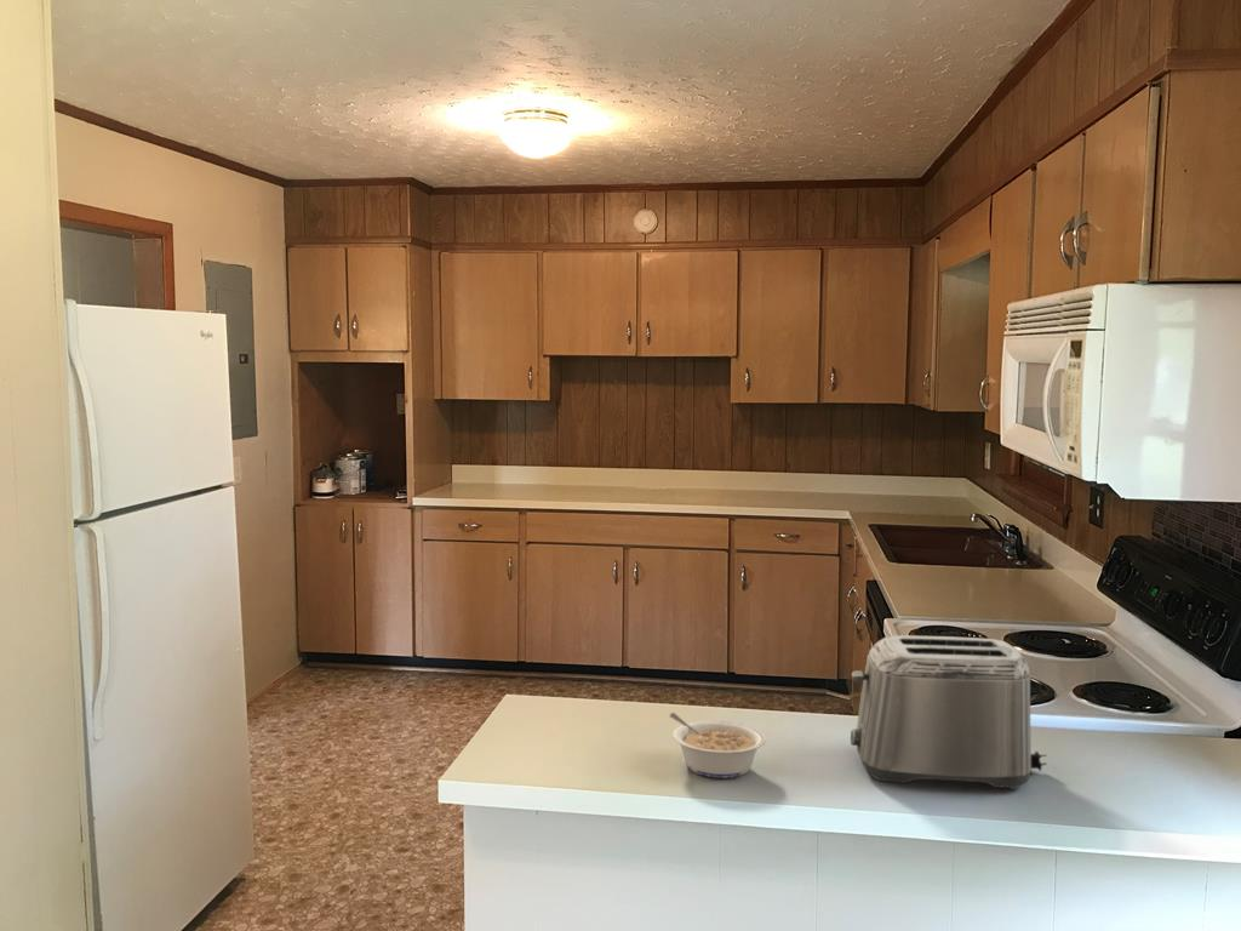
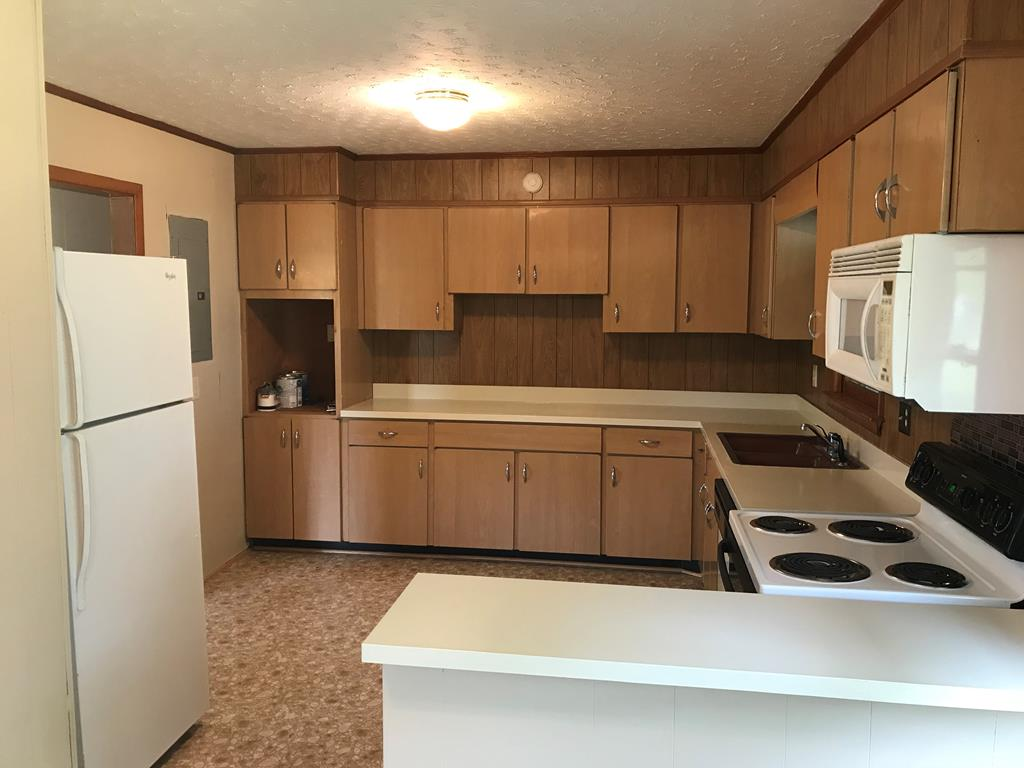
- legume [668,712,767,779]
- toaster [850,634,1048,789]
